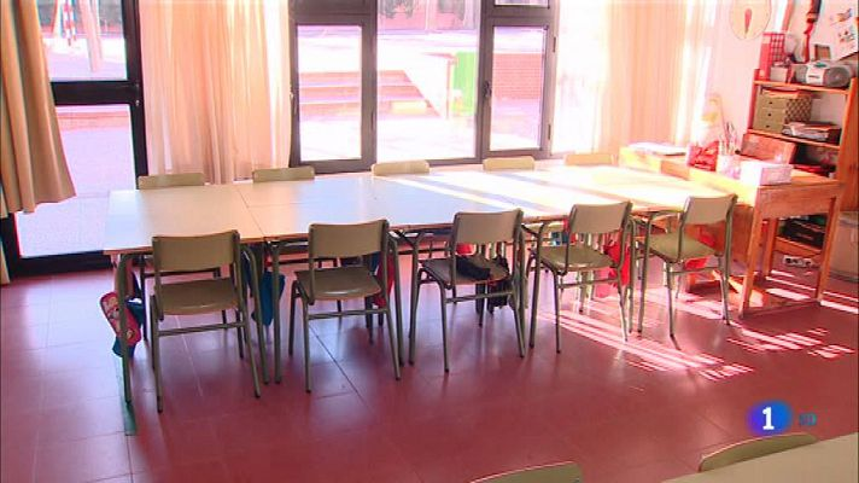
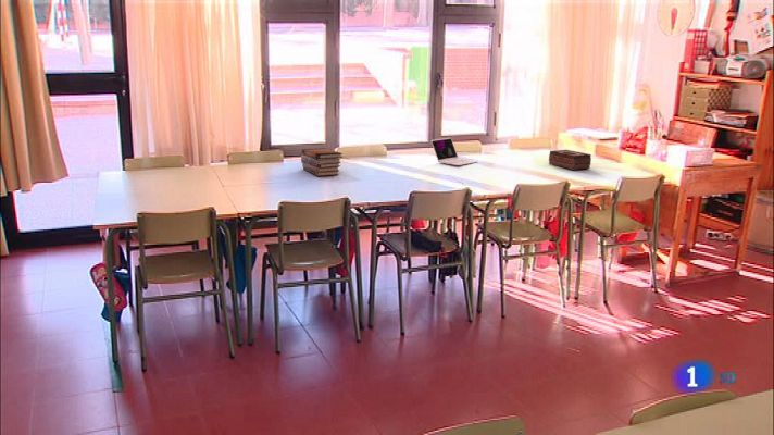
+ laptop [429,136,478,166]
+ tissue box [548,149,592,171]
+ book stack [300,147,344,177]
